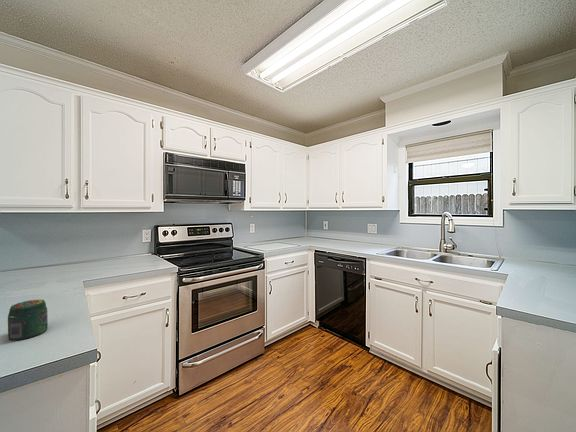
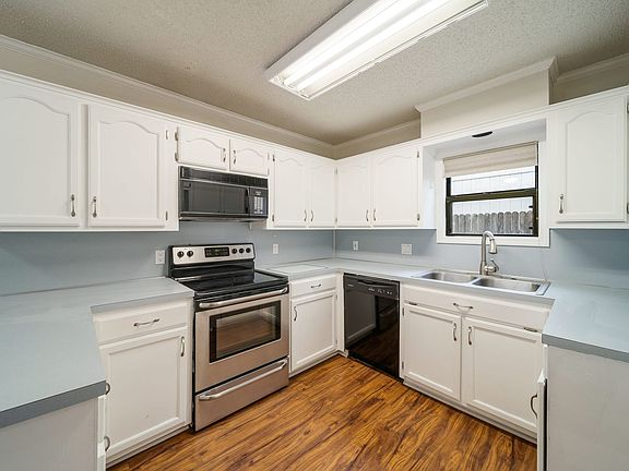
- jar [7,299,49,341]
